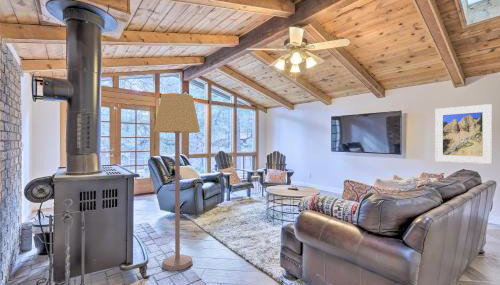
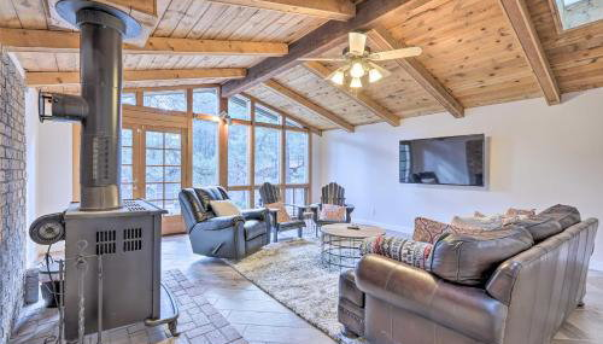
- lamp [153,92,201,272]
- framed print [434,103,493,165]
